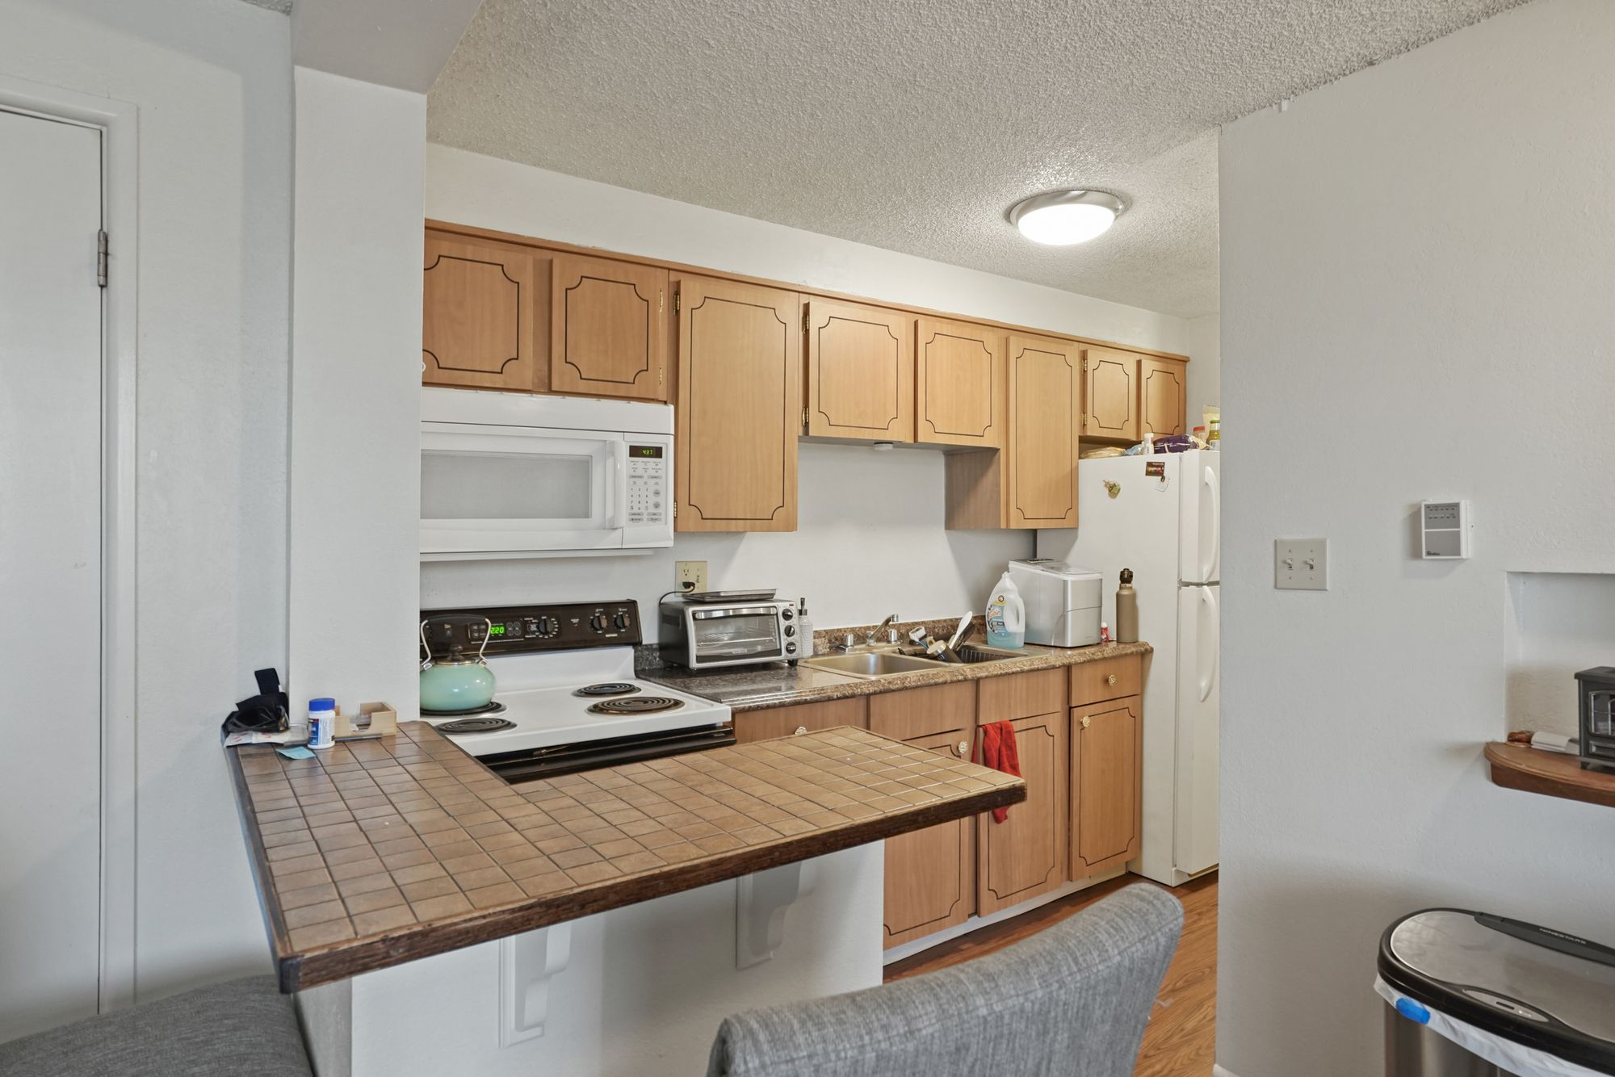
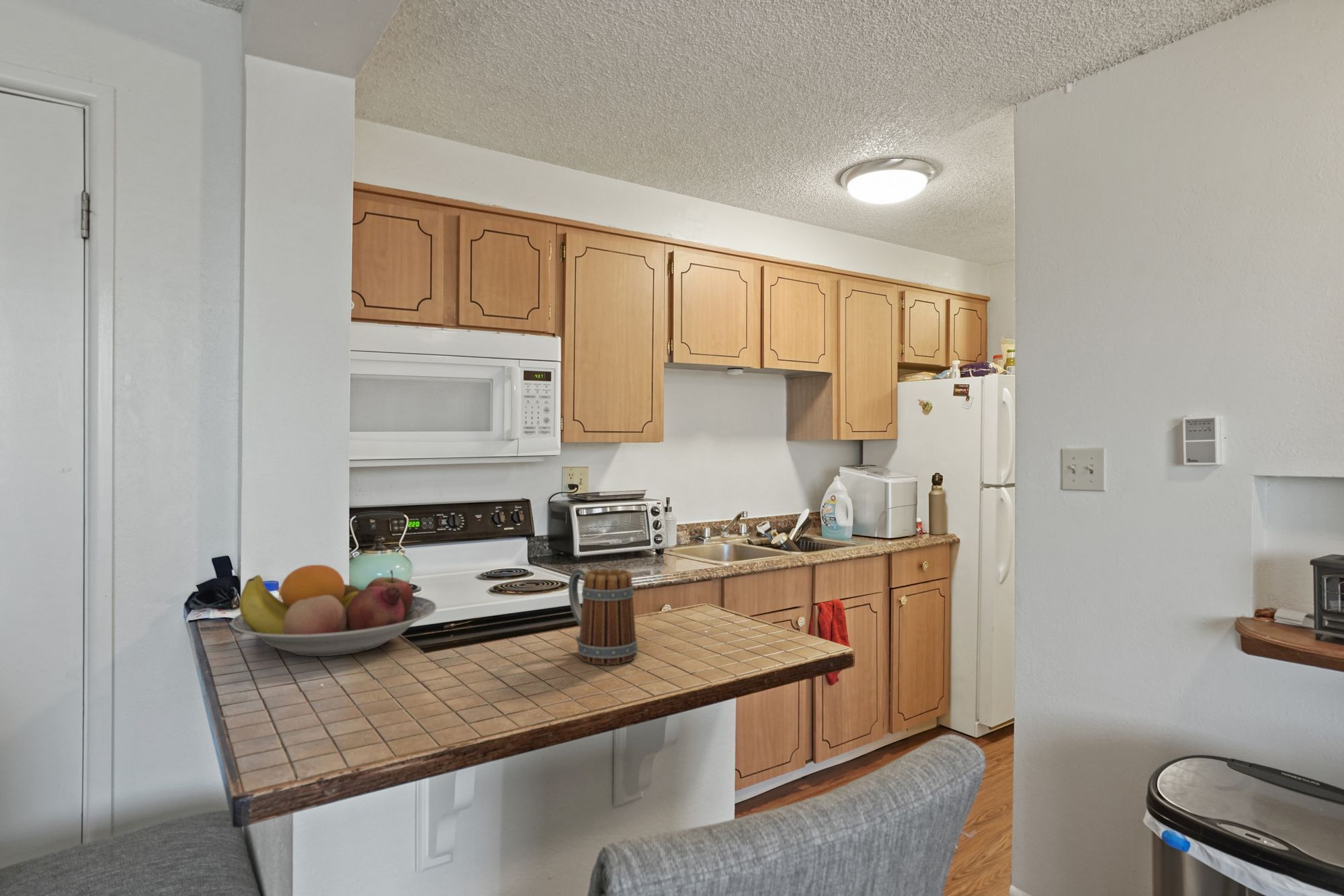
+ fruit bowl [230,564,437,657]
+ mug [568,568,638,666]
